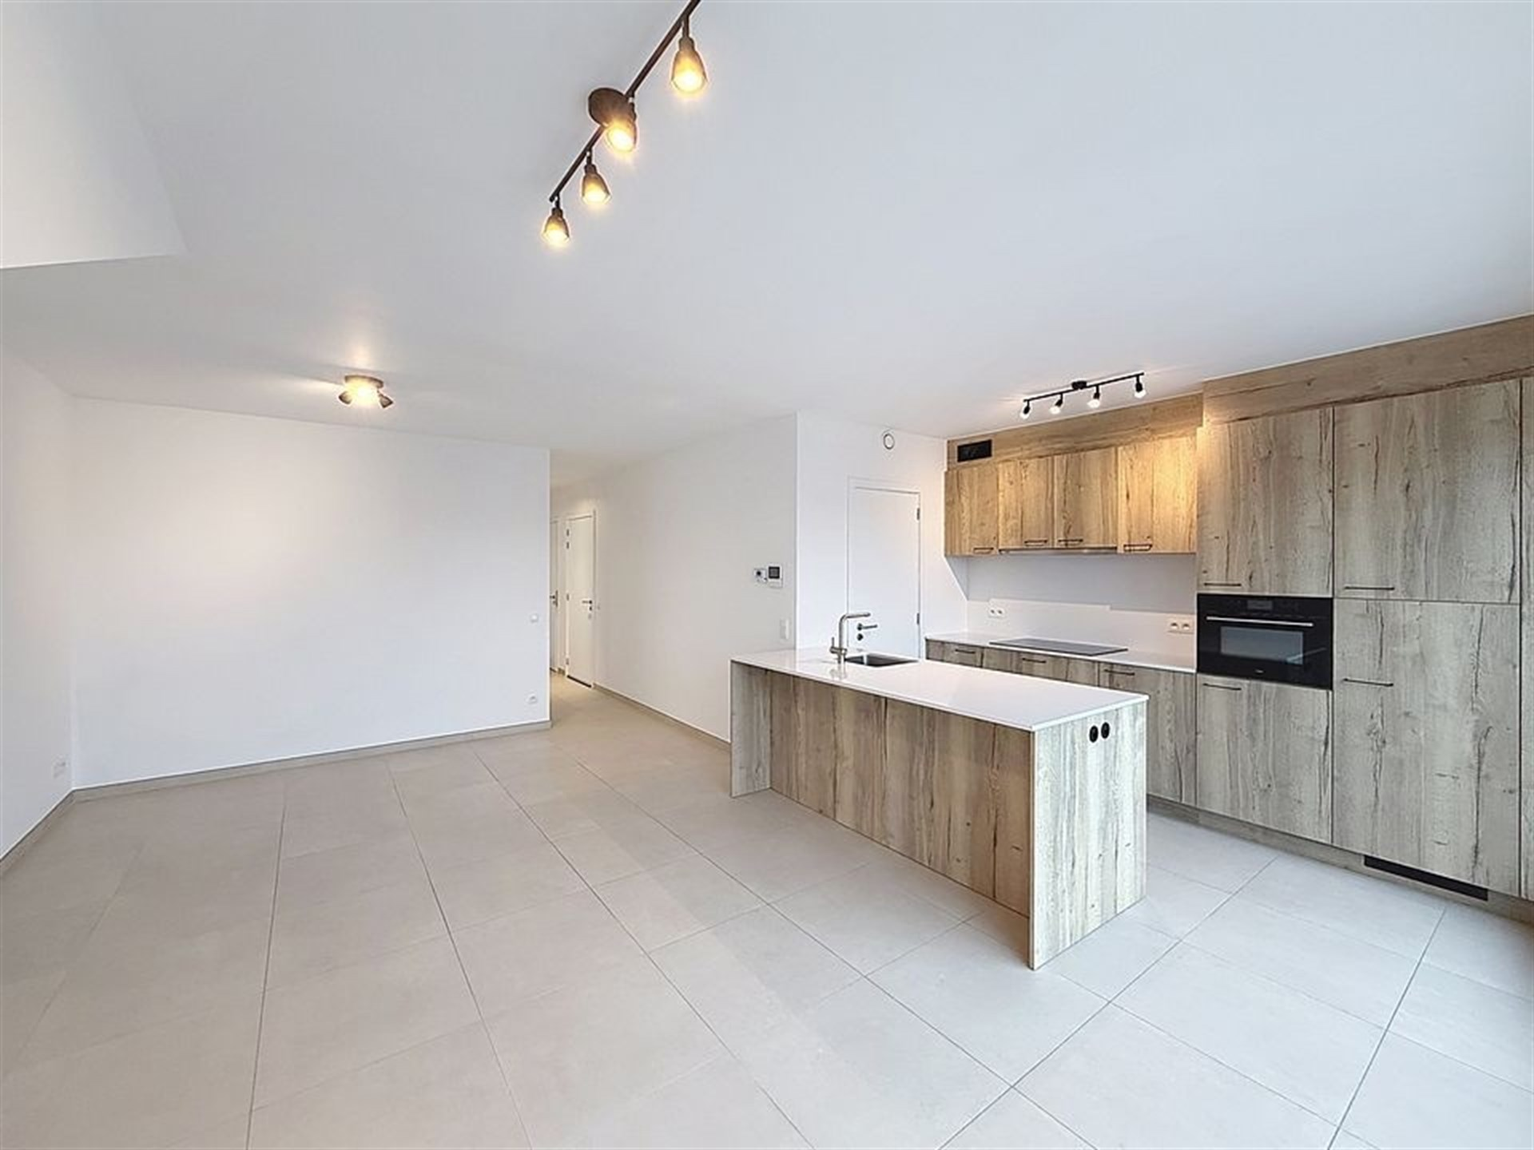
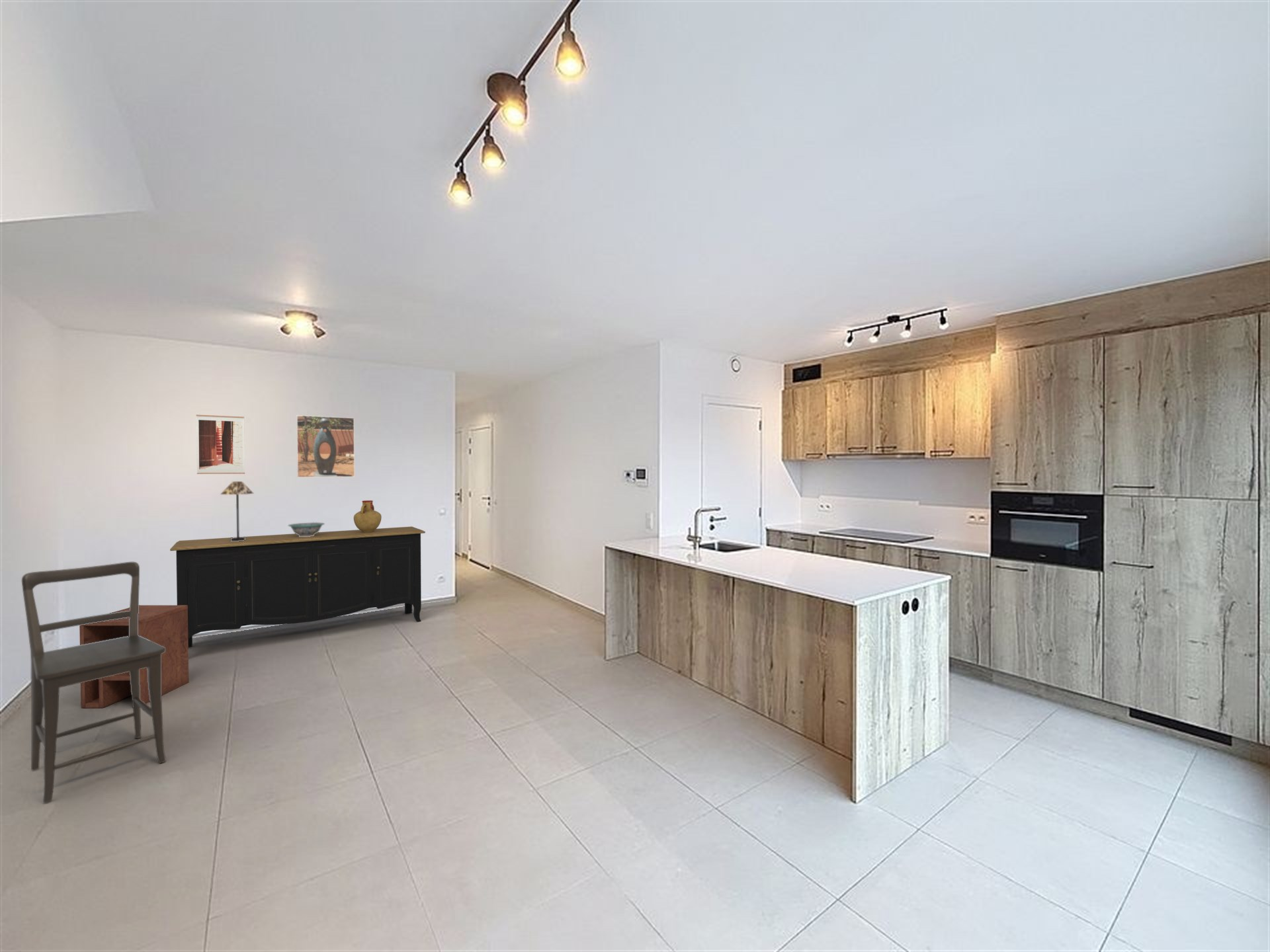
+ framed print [296,415,355,478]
+ table lamp [220,481,255,541]
+ decorative bowl [288,522,325,537]
+ chair [21,561,167,804]
+ vase [353,500,382,533]
+ wall art [196,414,245,475]
+ side table [79,604,189,709]
+ sideboard [169,526,426,647]
